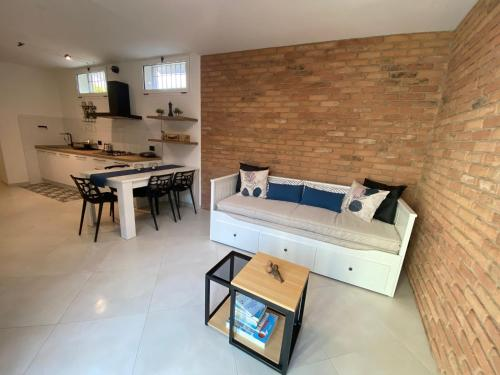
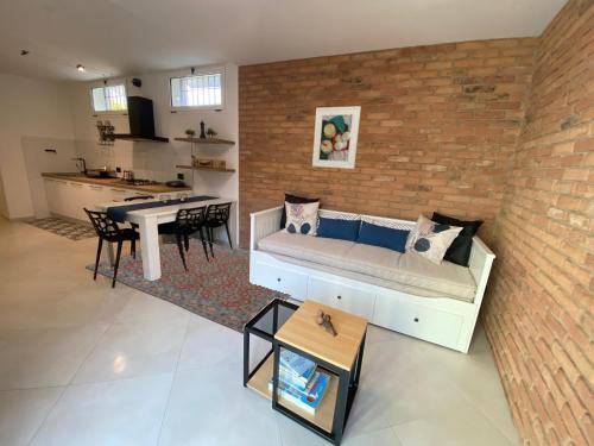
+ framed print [311,105,362,170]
+ rug [84,237,291,334]
